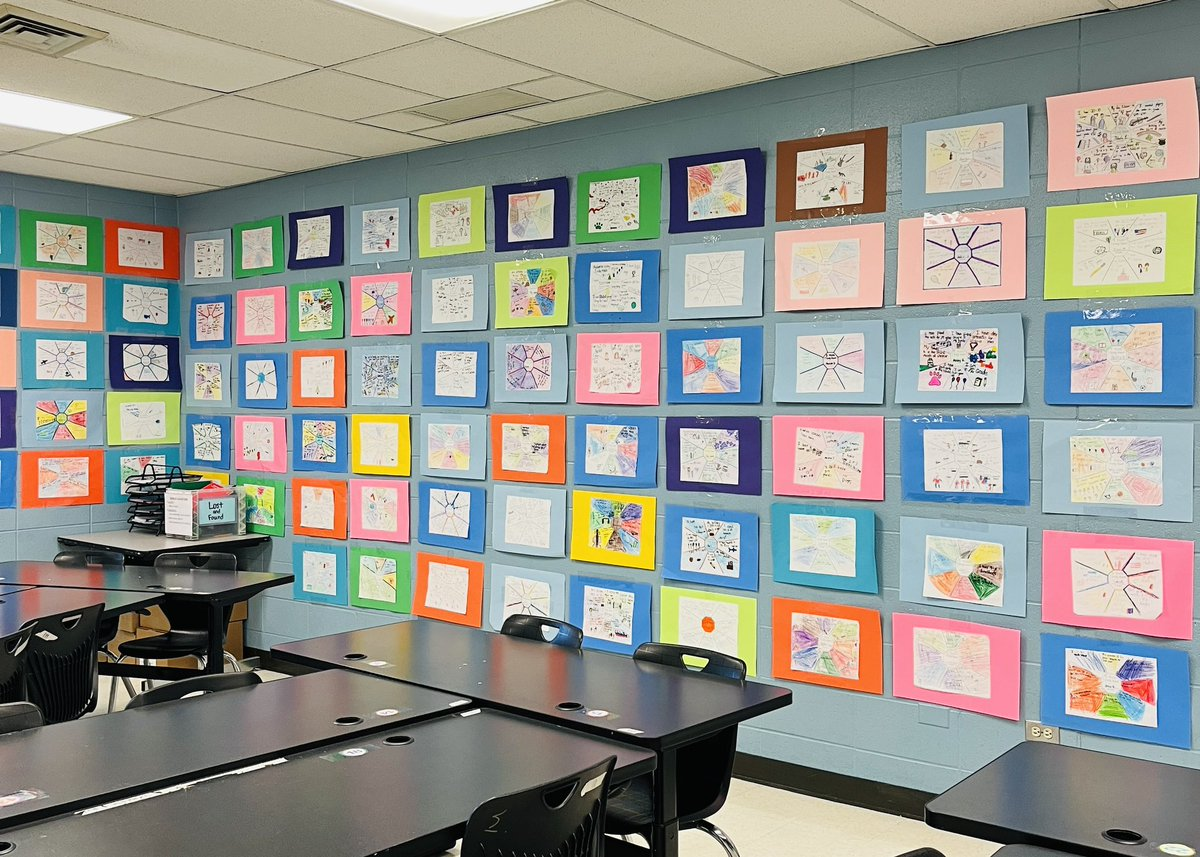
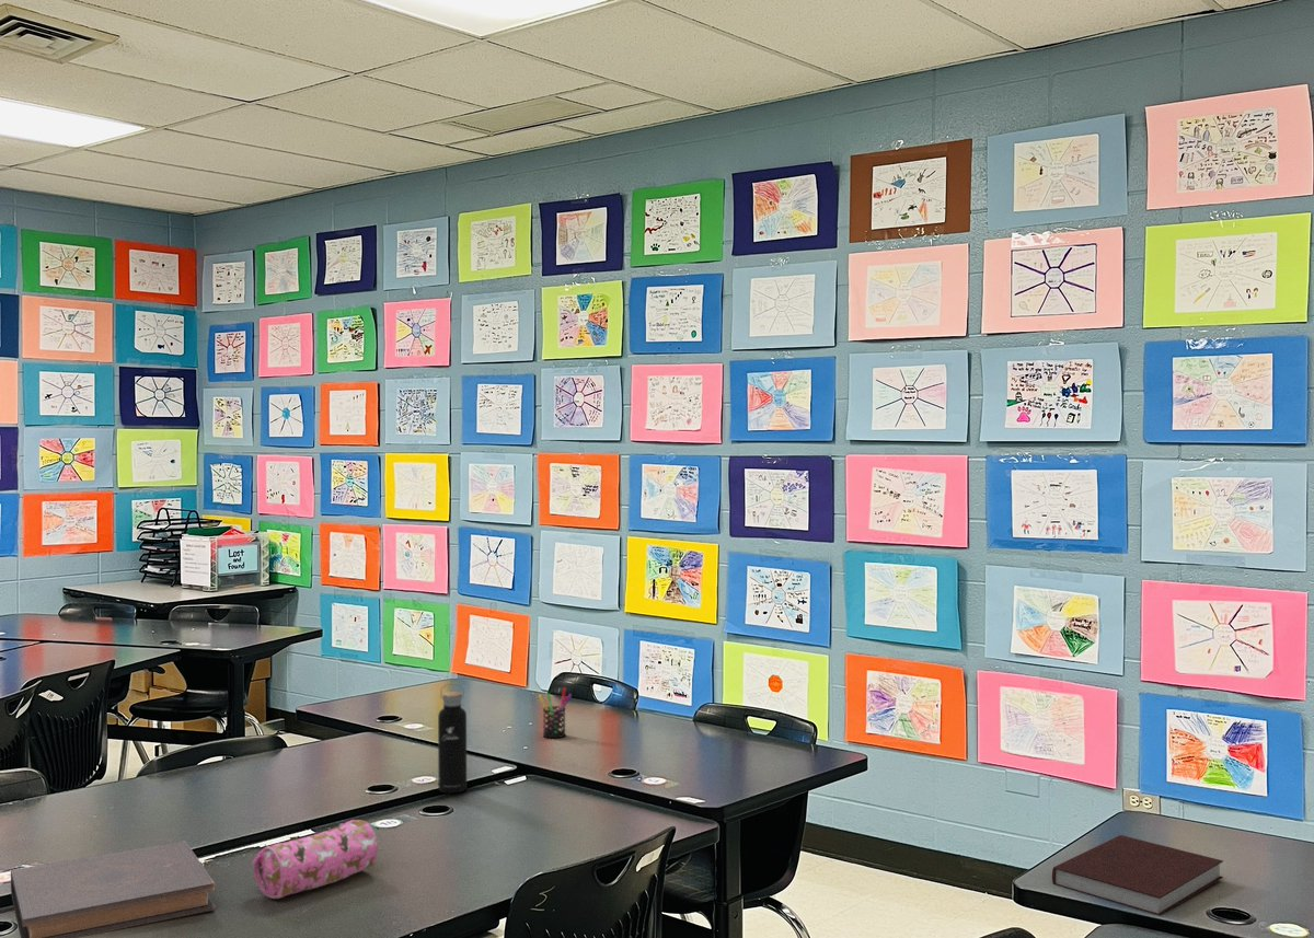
+ book [10,839,216,938]
+ pen holder [538,686,573,739]
+ water bottle [437,683,468,795]
+ pencil case [252,819,379,900]
+ notebook [1051,834,1224,917]
